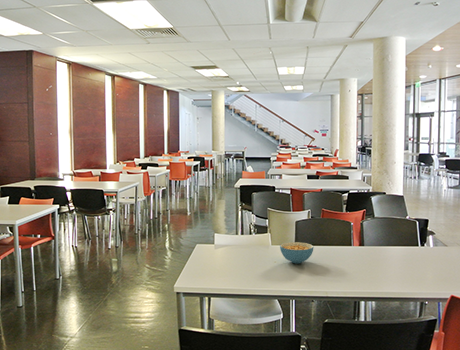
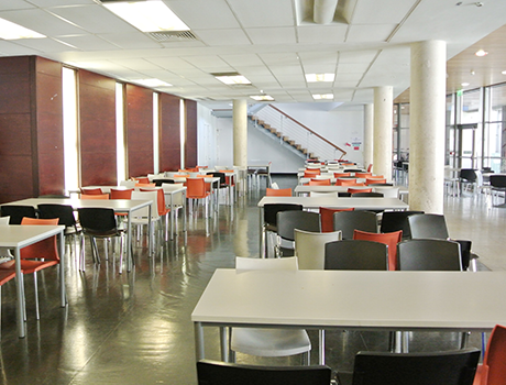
- cereal bowl [279,241,315,264]
